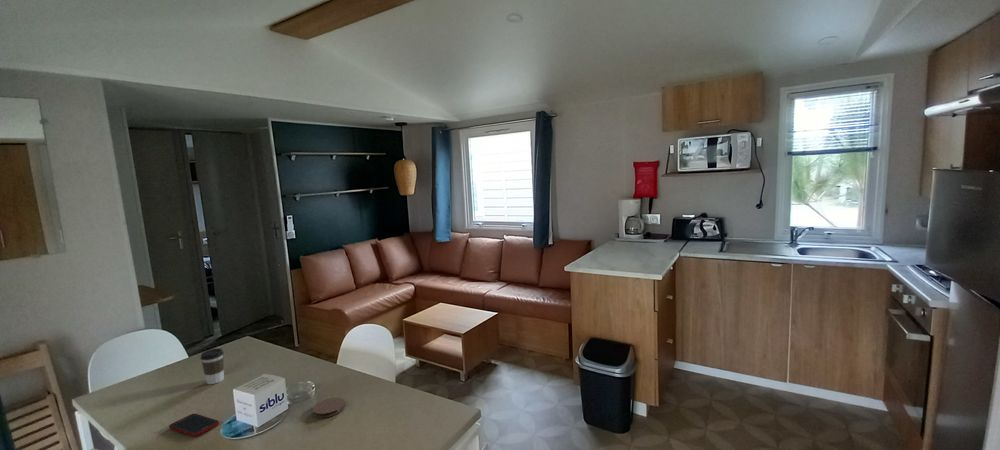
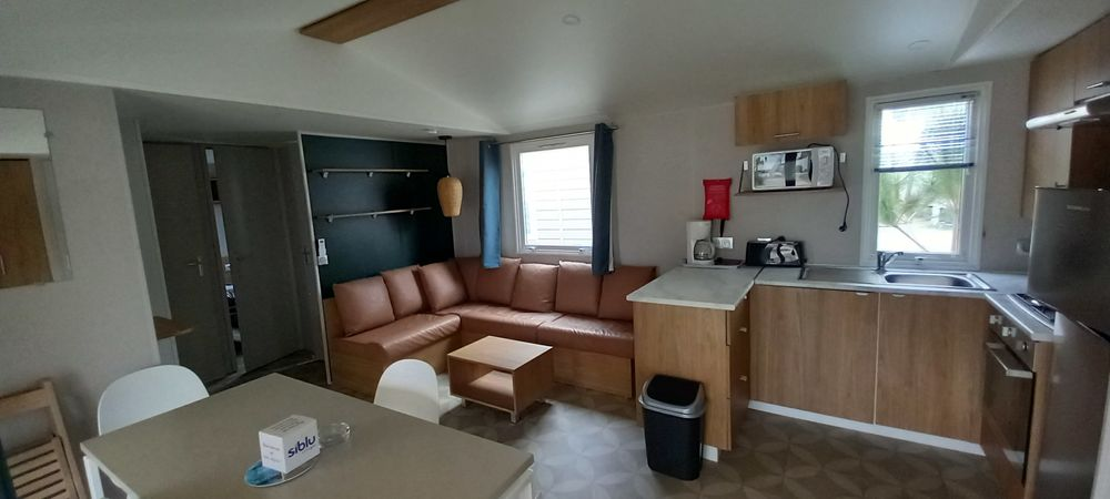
- coaster [312,397,346,419]
- coffee cup [199,348,225,385]
- cell phone [168,413,220,437]
